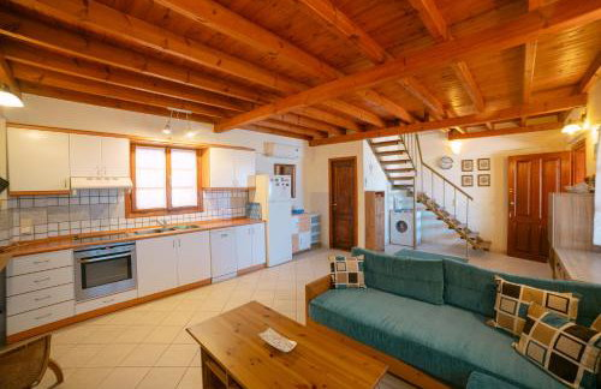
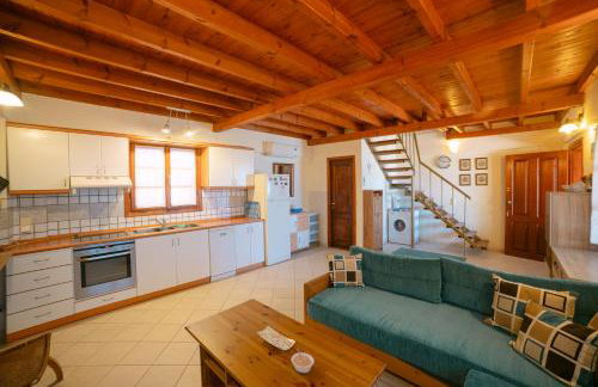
+ legume [291,348,316,374]
